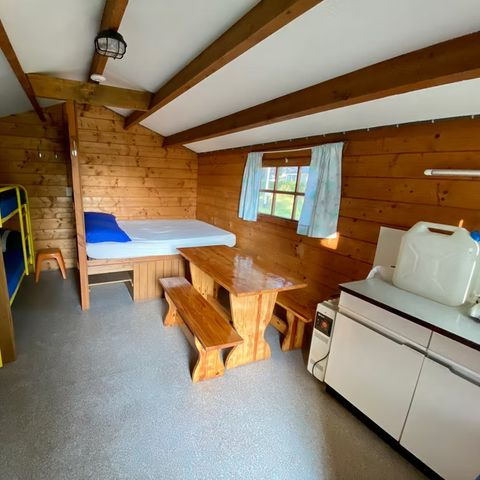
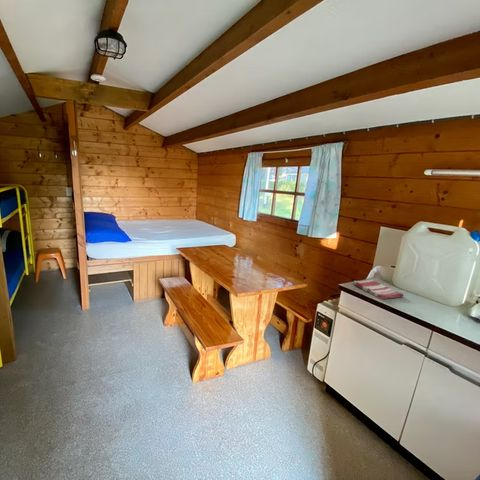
+ dish towel [352,279,405,300]
